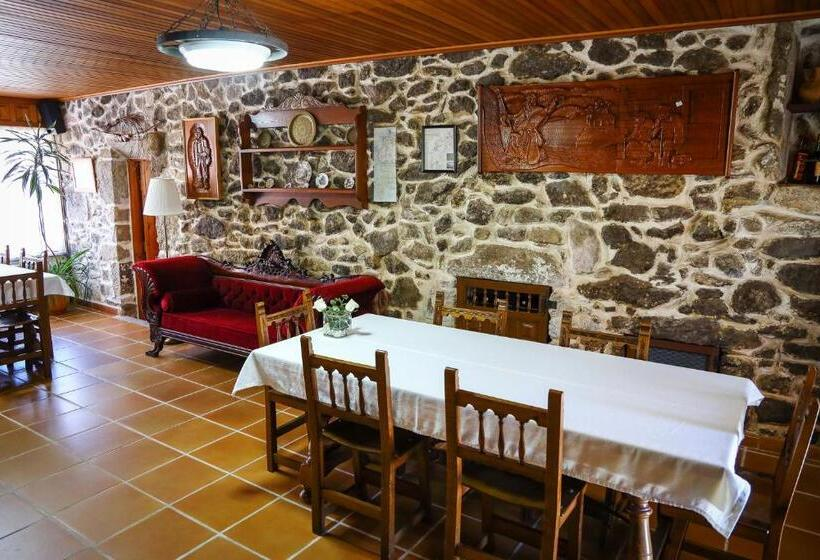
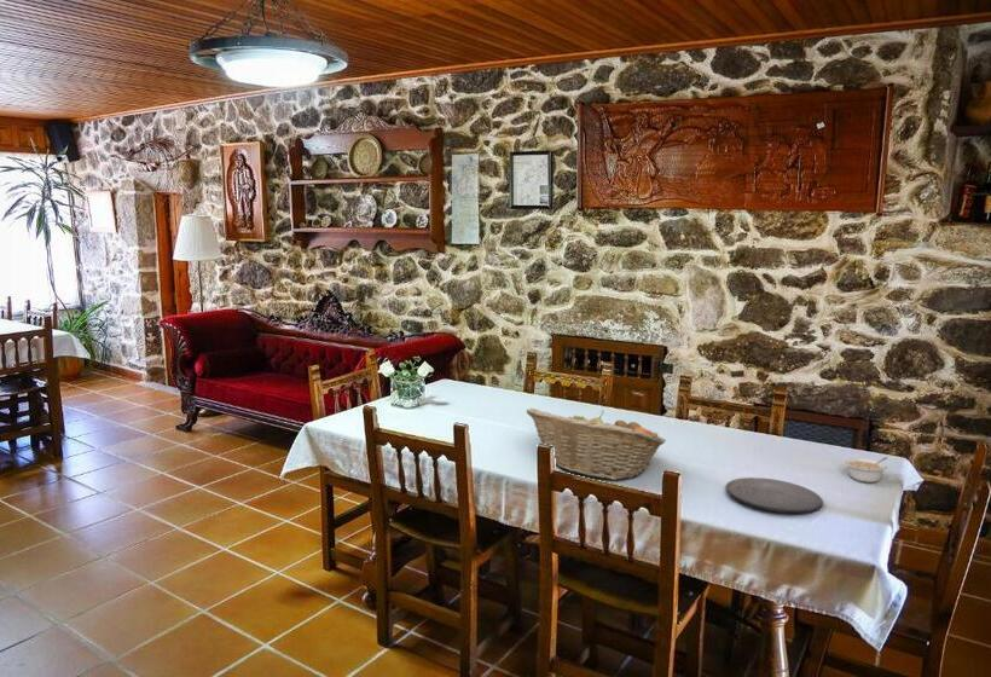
+ legume [844,456,888,484]
+ fruit basket [526,407,667,481]
+ plate [725,476,824,514]
